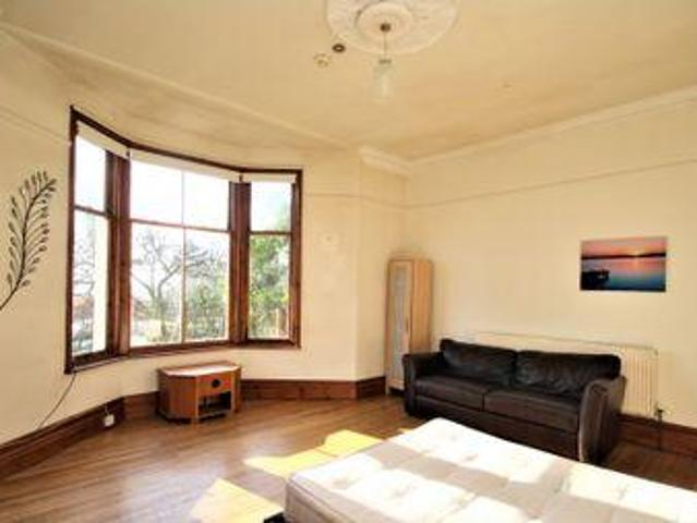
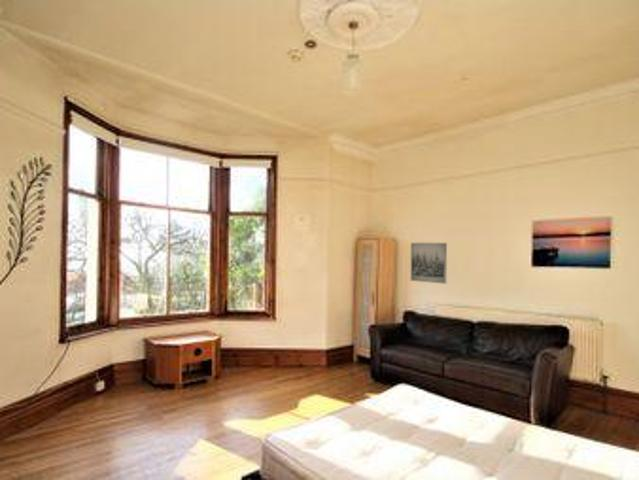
+ wall art [410,242,448,285]
